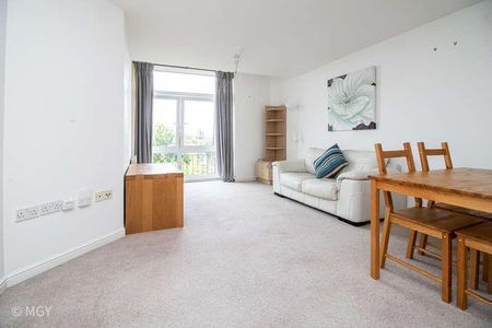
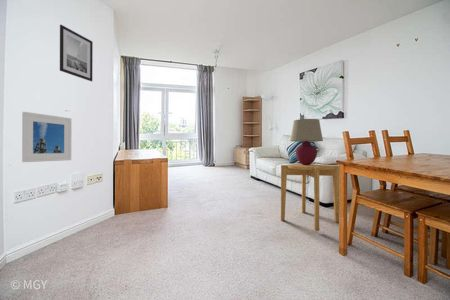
+ side table [280,163,340,232]
+ table lamp [289,118,324,165]
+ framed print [21,111,73,163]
+ wall art [59,24,94,82]
